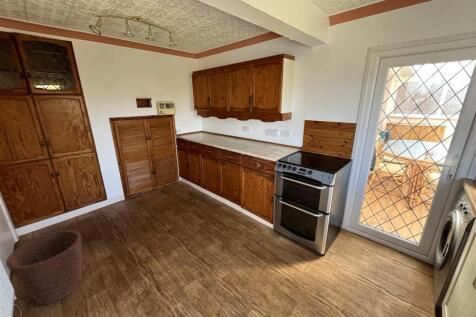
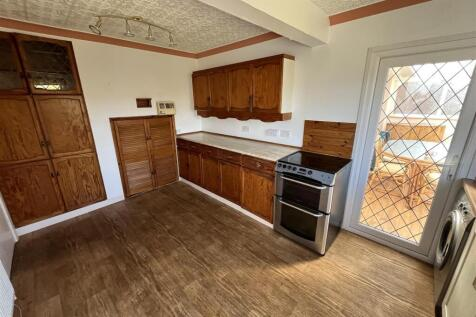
- basket [5,229,83,306]
